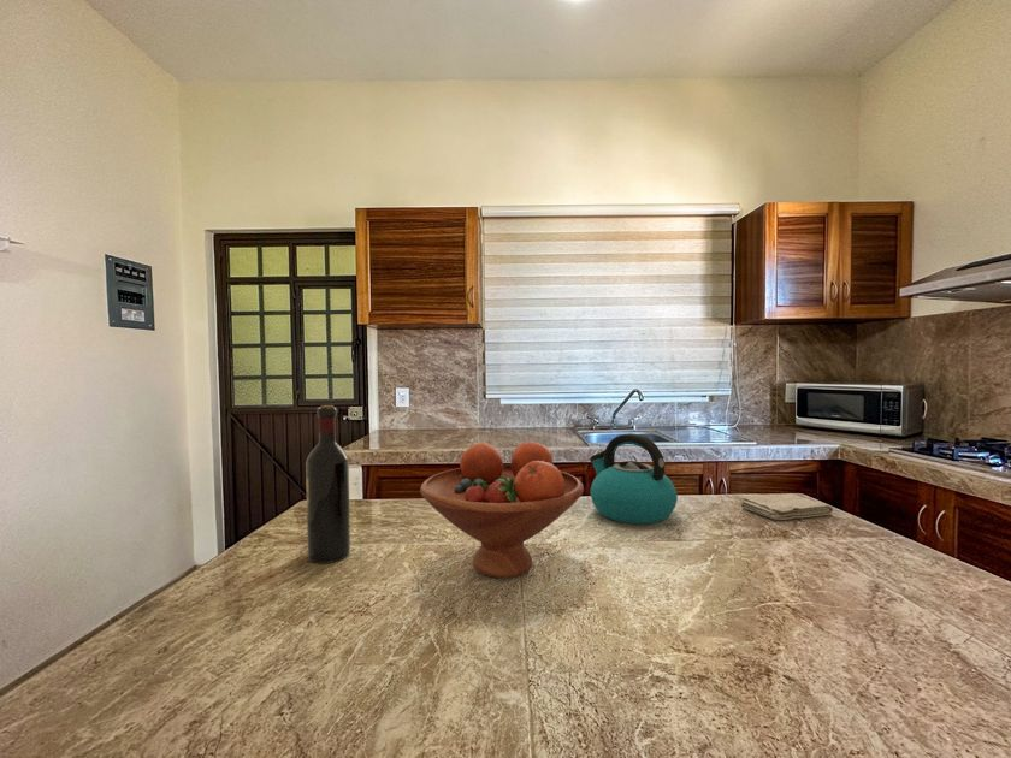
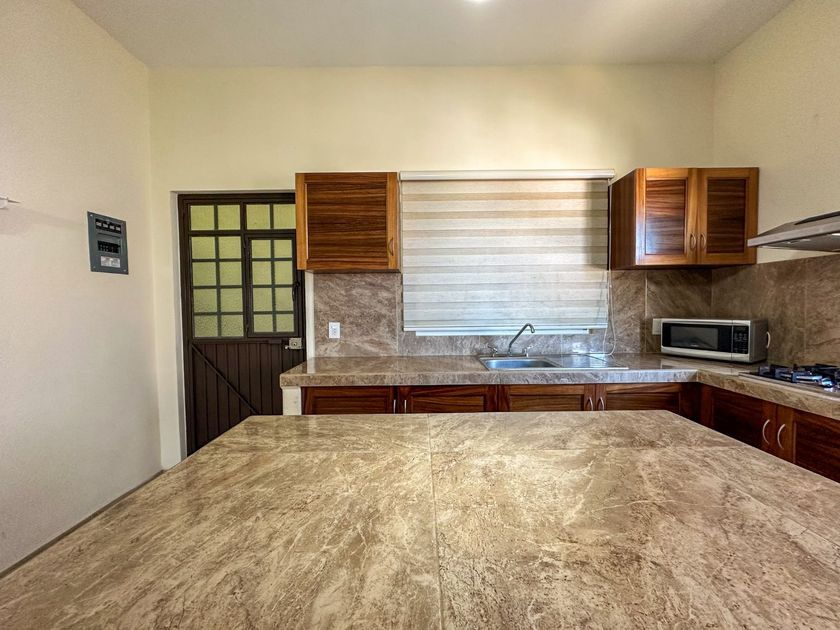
- fruit bowl [419,440,585,579]
- kettle [589,432,679,525]
- washcloth [739,493,834,521]
- wine bottle [305,404,351,564]
